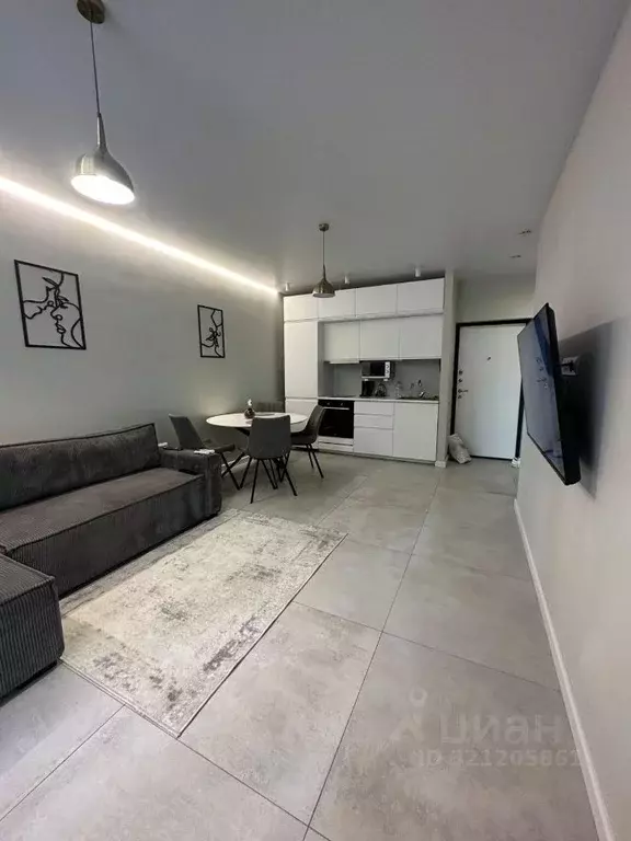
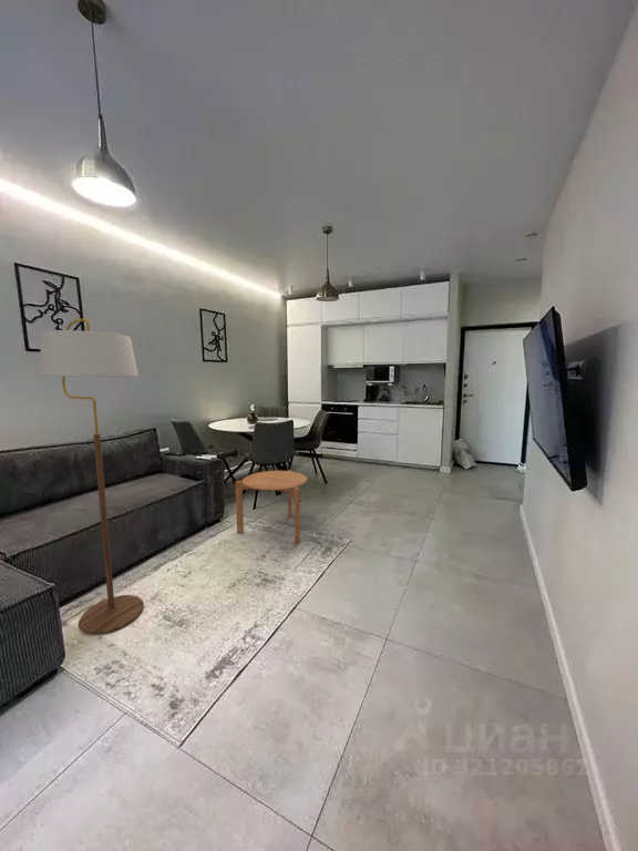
+ side table [235,469,308,544]
+ floor lamp [39,318,145,635]
